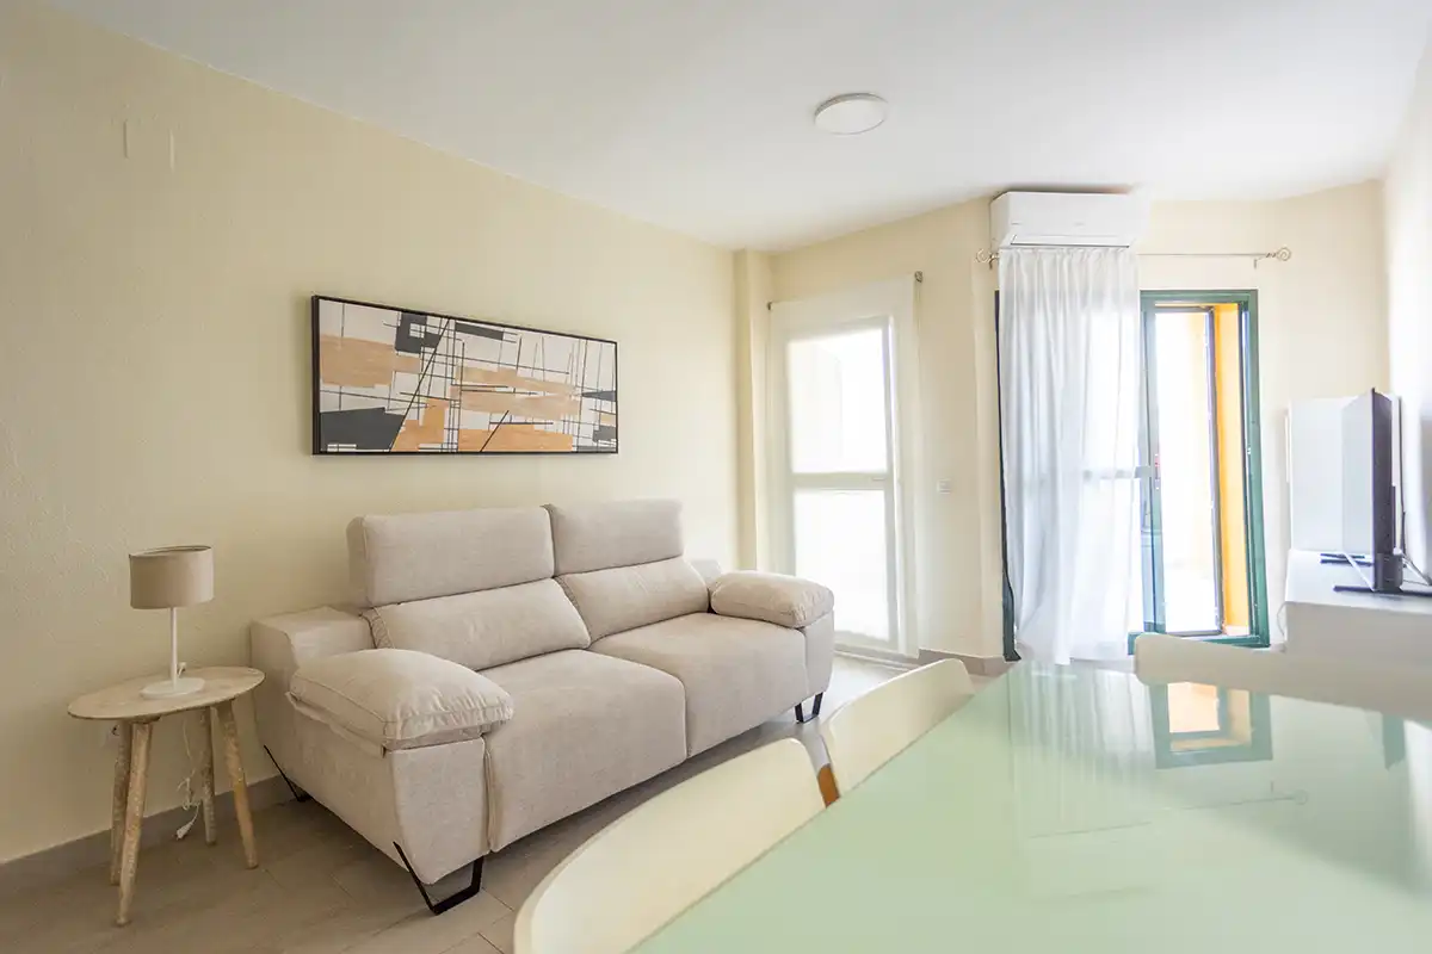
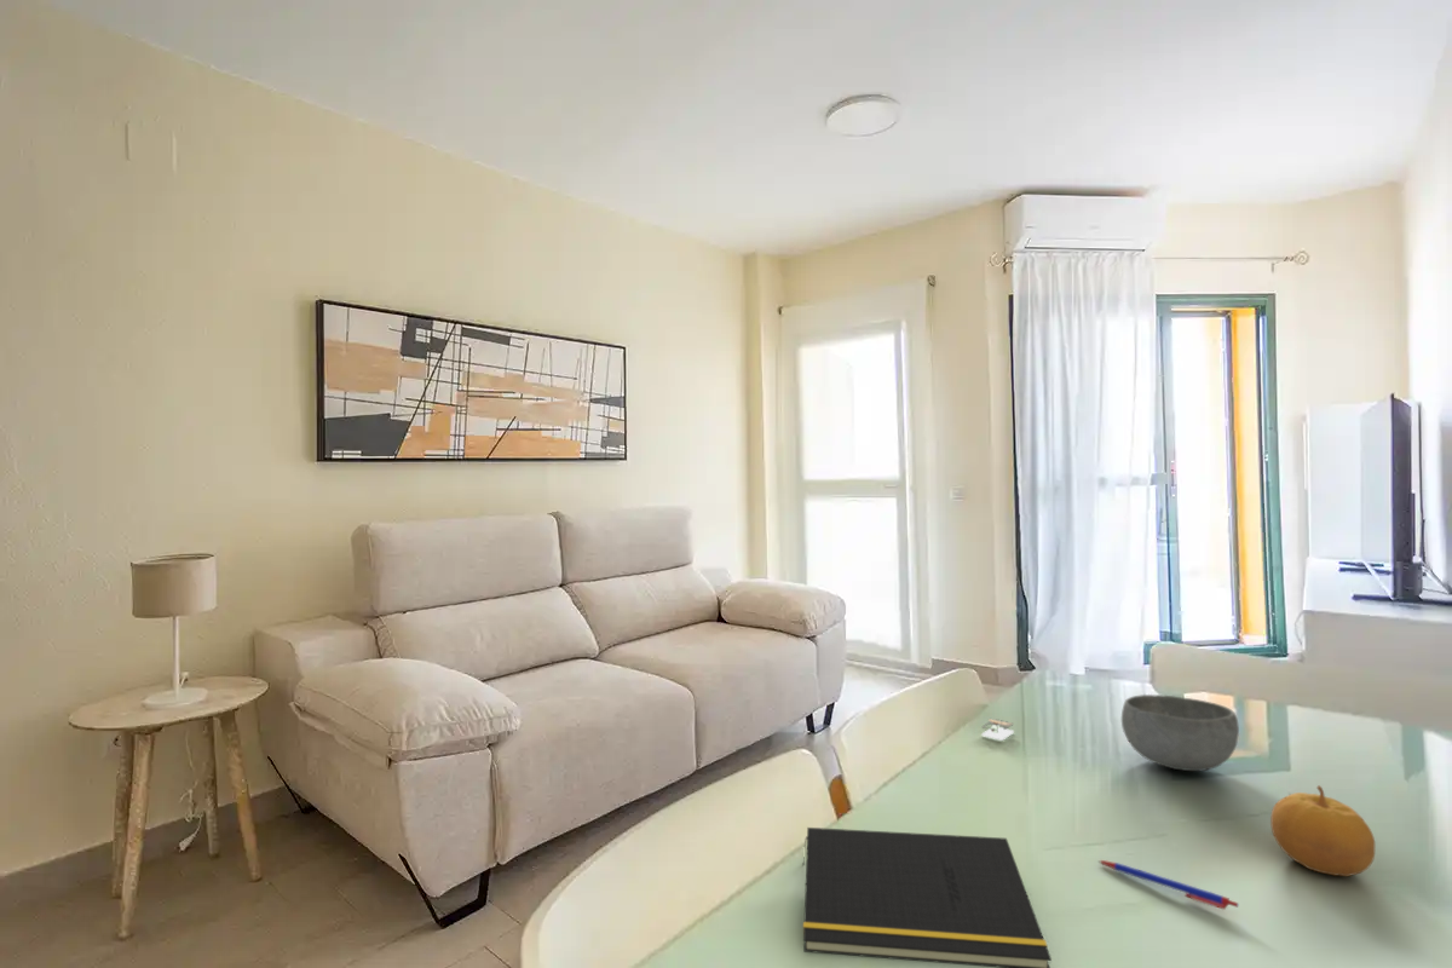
+ fruit [1269,784,1376,877]
+ bowl [1120,693,1240,772]
+ candle [980,718,1015,742]
+ notepad [802,826,1053,968]
+ pen [1096,859,1239,911]
